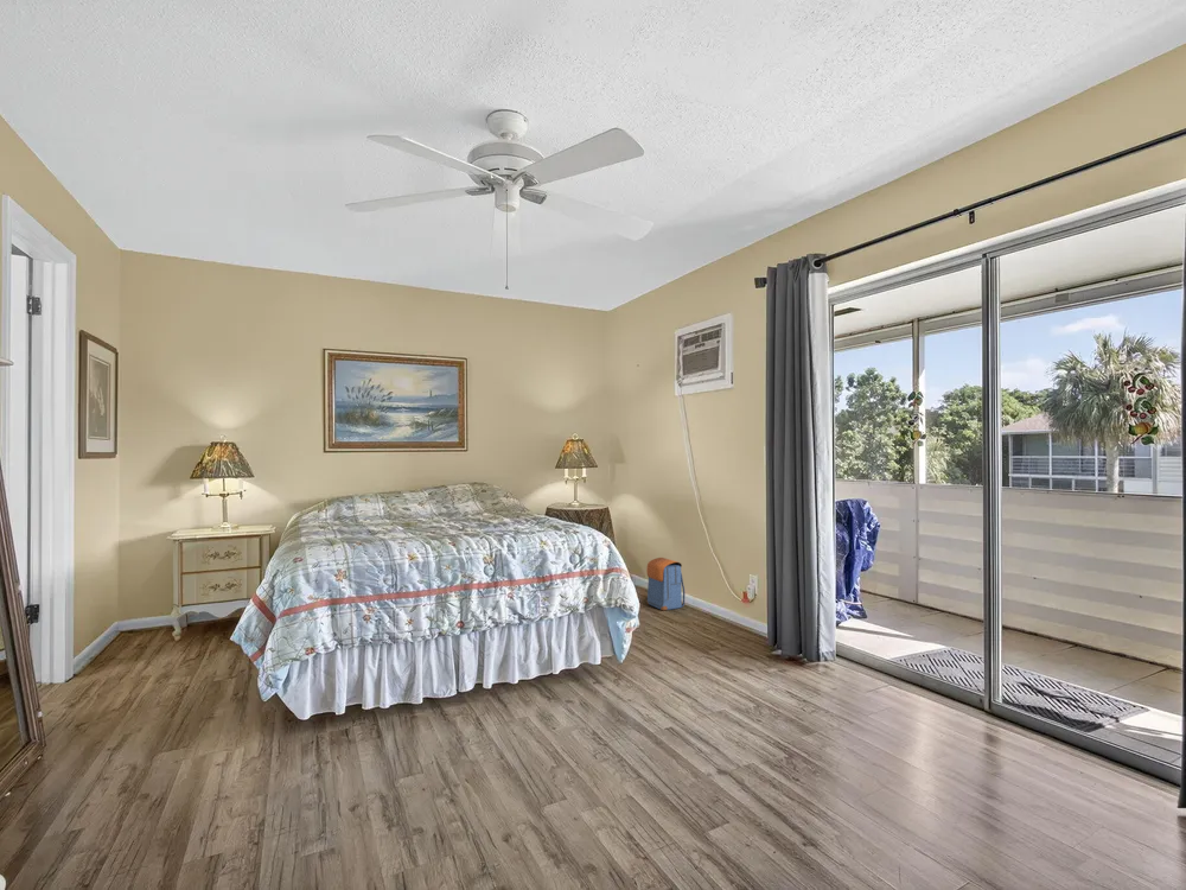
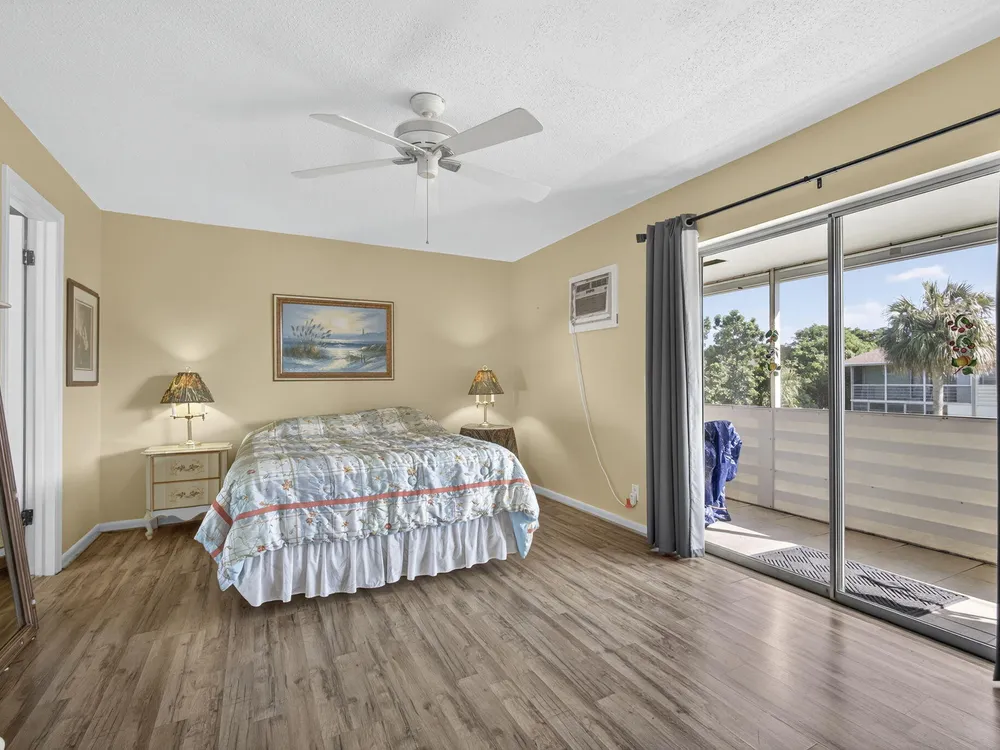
- backpack [646,557,686,611]
